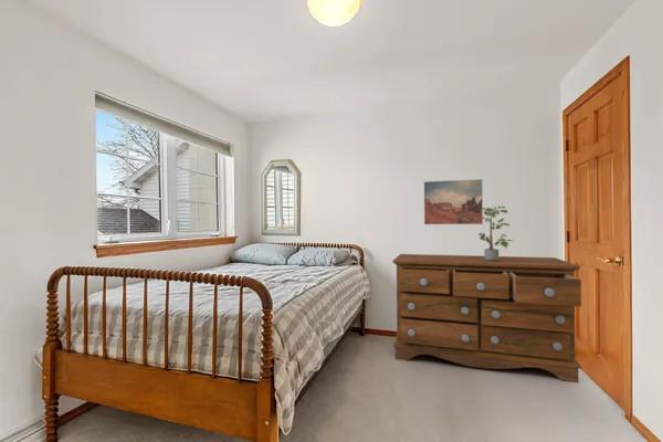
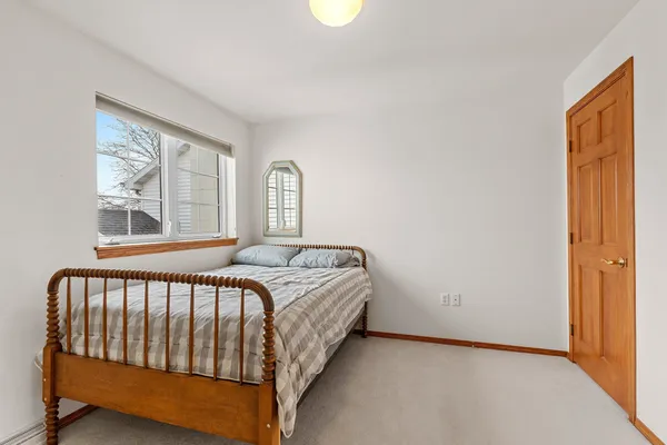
- dresser [392,253,582,383]
- potted plant [477,204,514,262]
- wall art [423,178,484,225]
